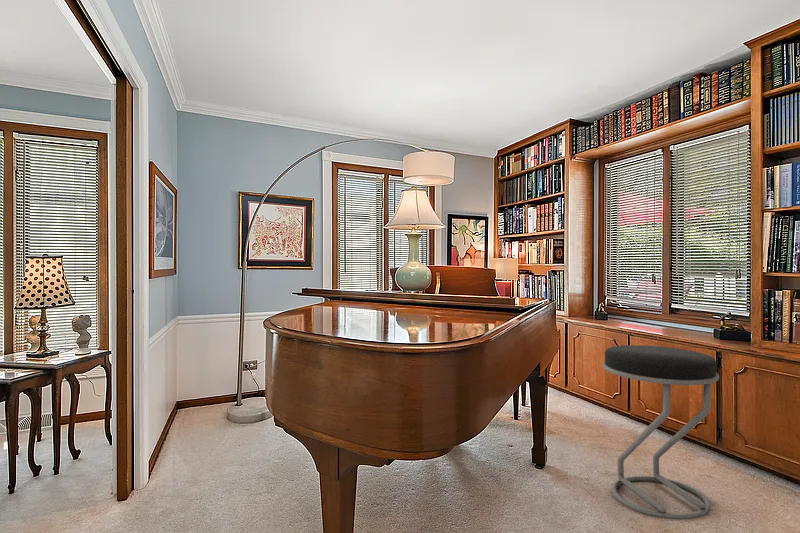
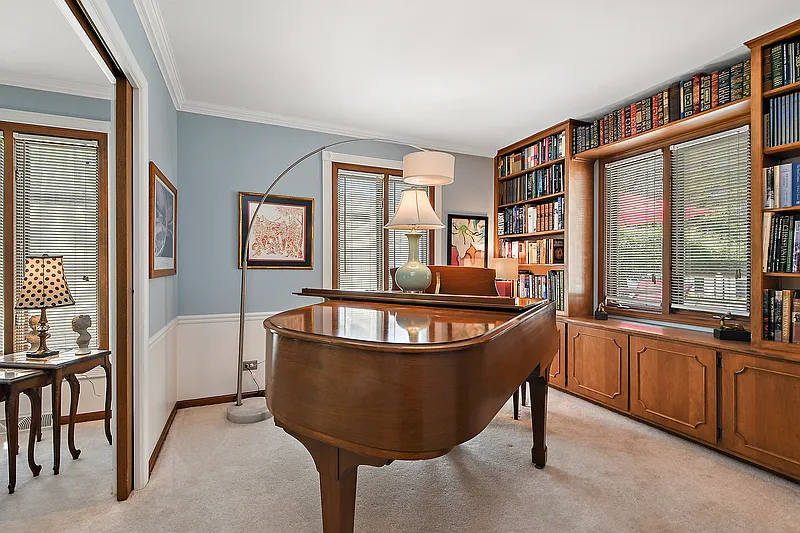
- stool [602,344,720,520]
